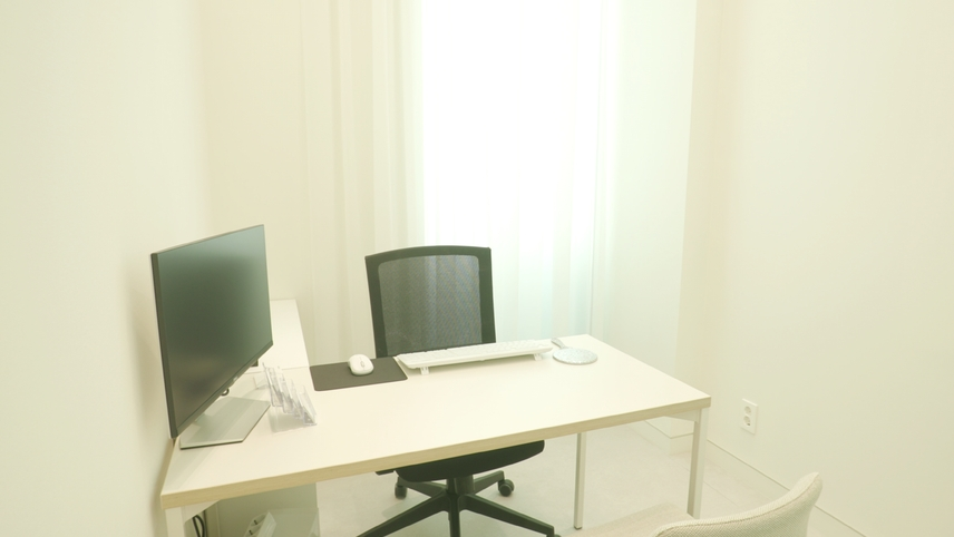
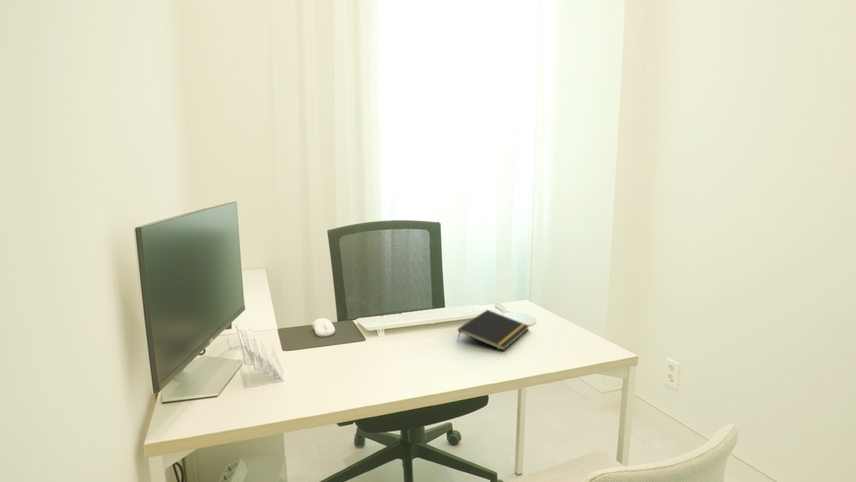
+ notepad [456,309,530,351]
